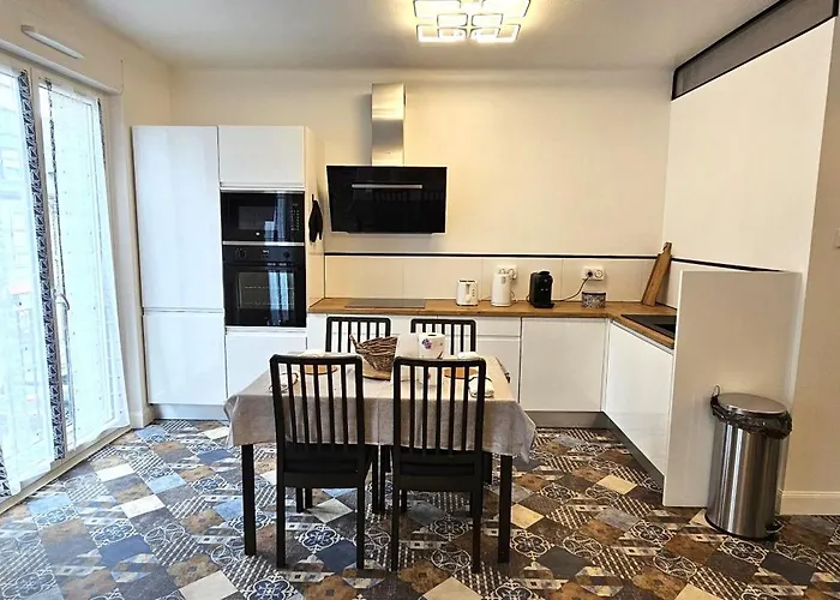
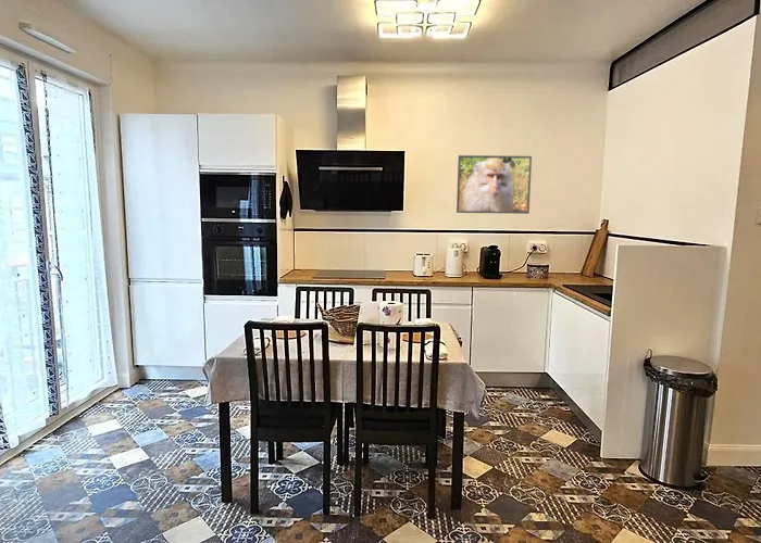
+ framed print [456,154,533,215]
